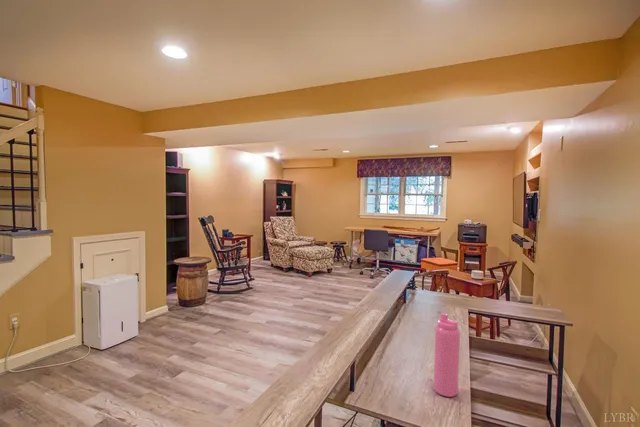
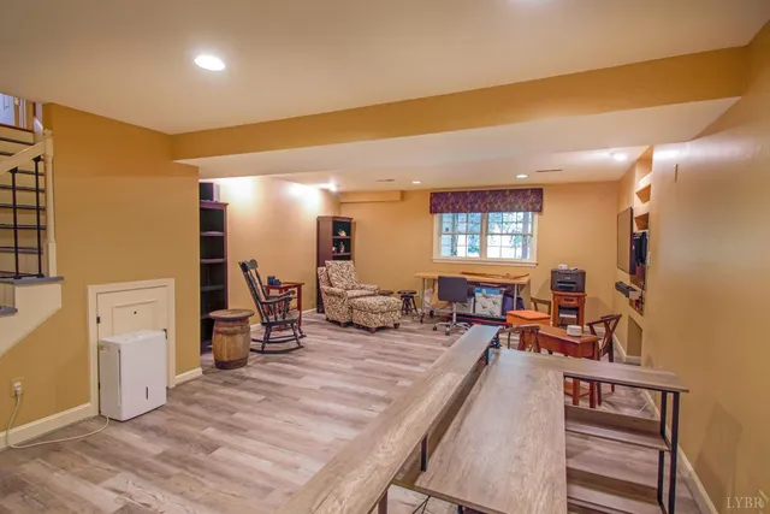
- water bottle [433,312,461,398]
